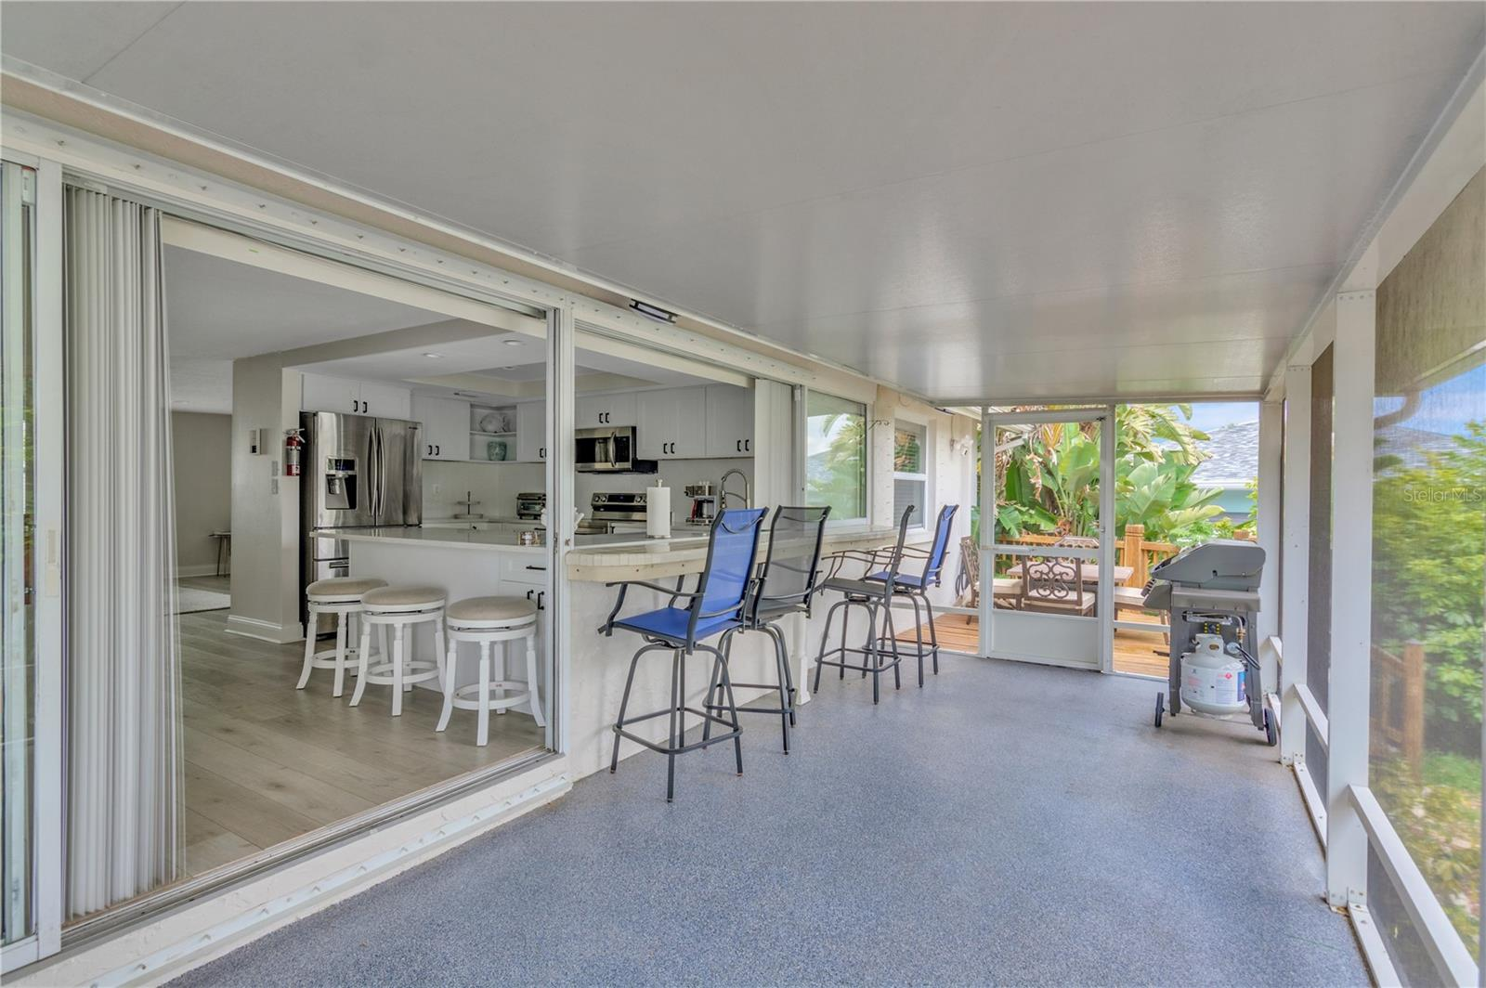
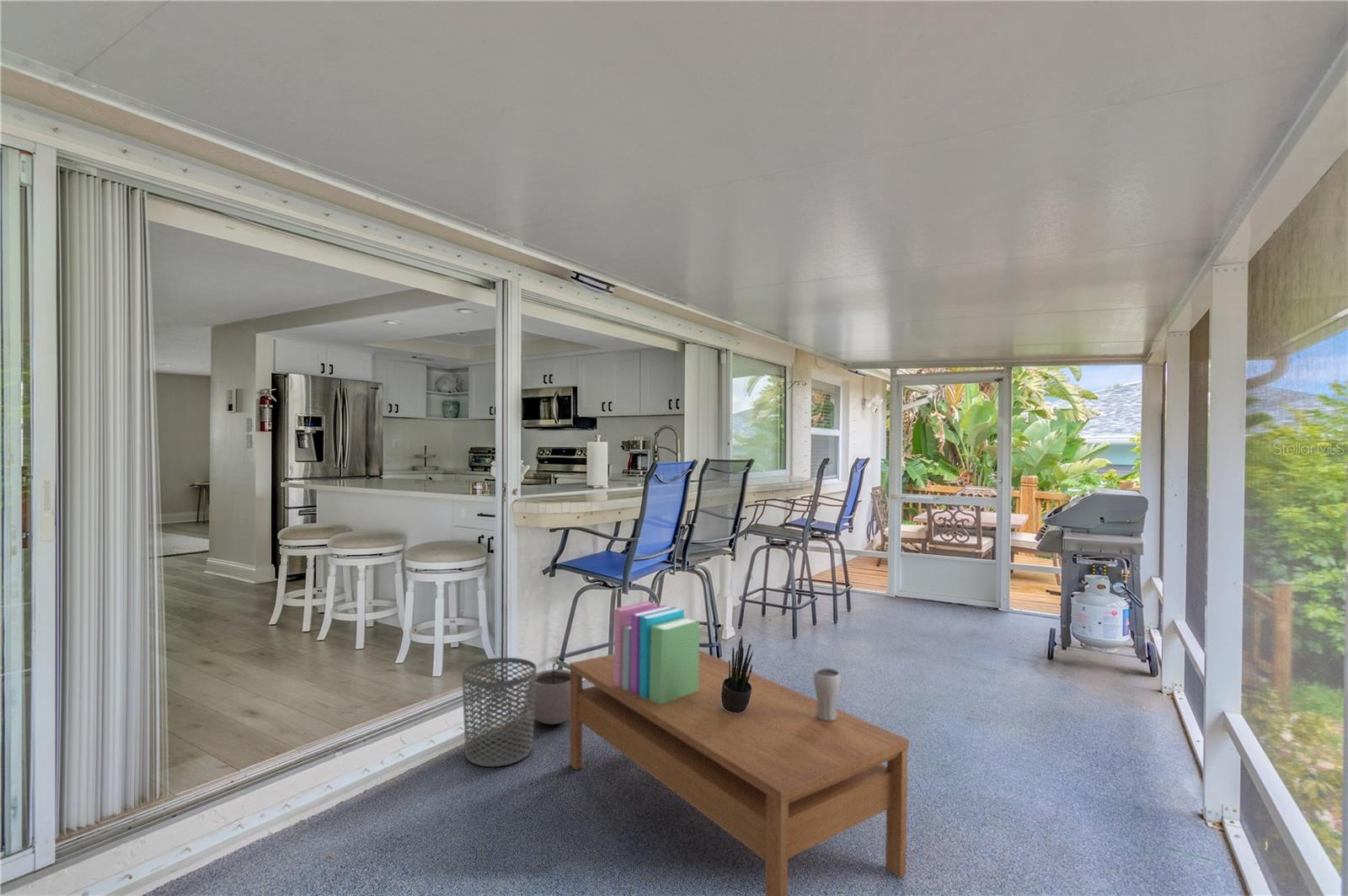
+ plant pot [527,656,570,725]
+ books [613,600,701,704]
+ drinking glass [813,667,842,721]
+ potted plant [721,635,754,713]
+ waste bin [462,657,538,768]
+ coffee table [569,649,910,896]
